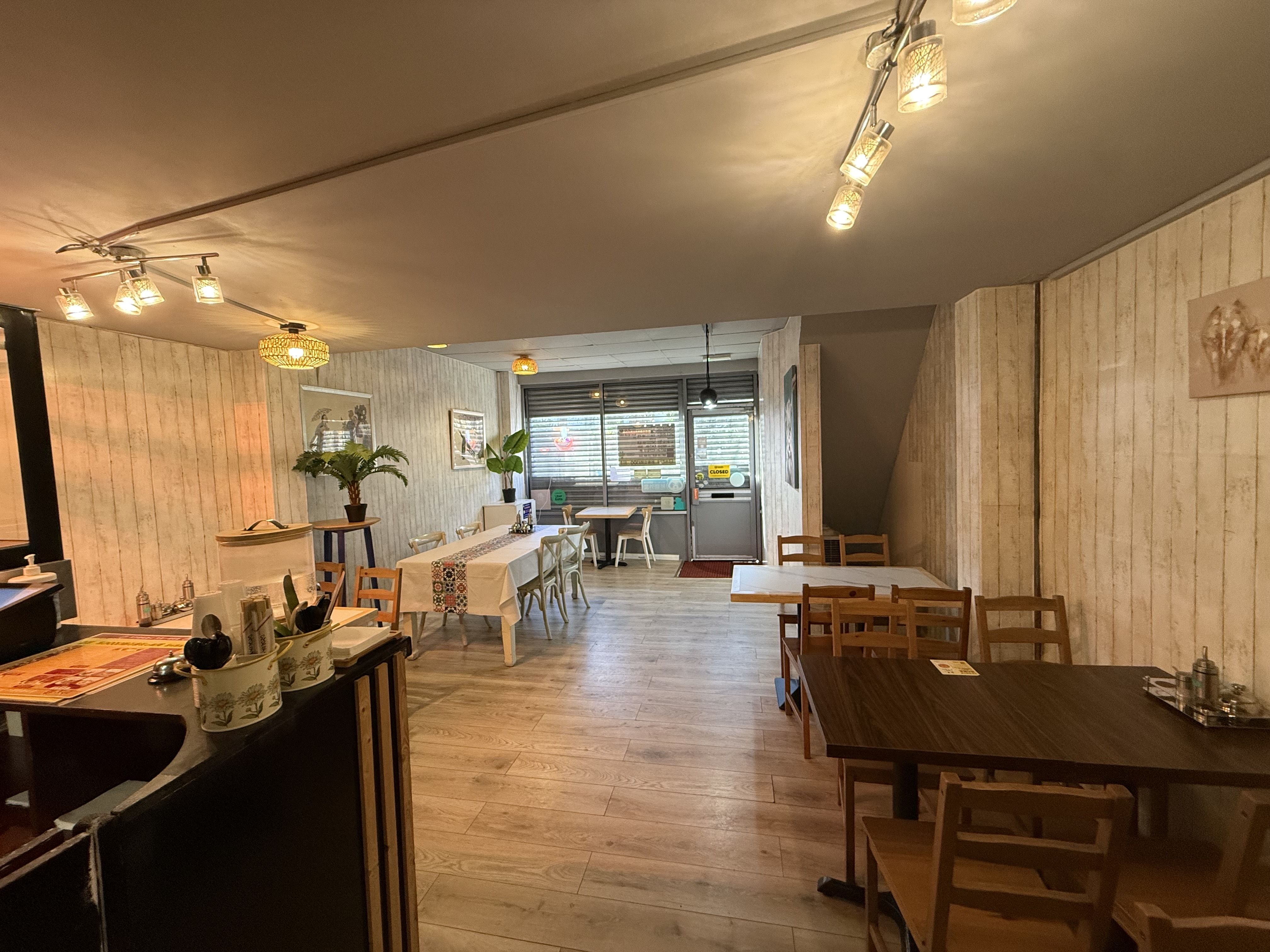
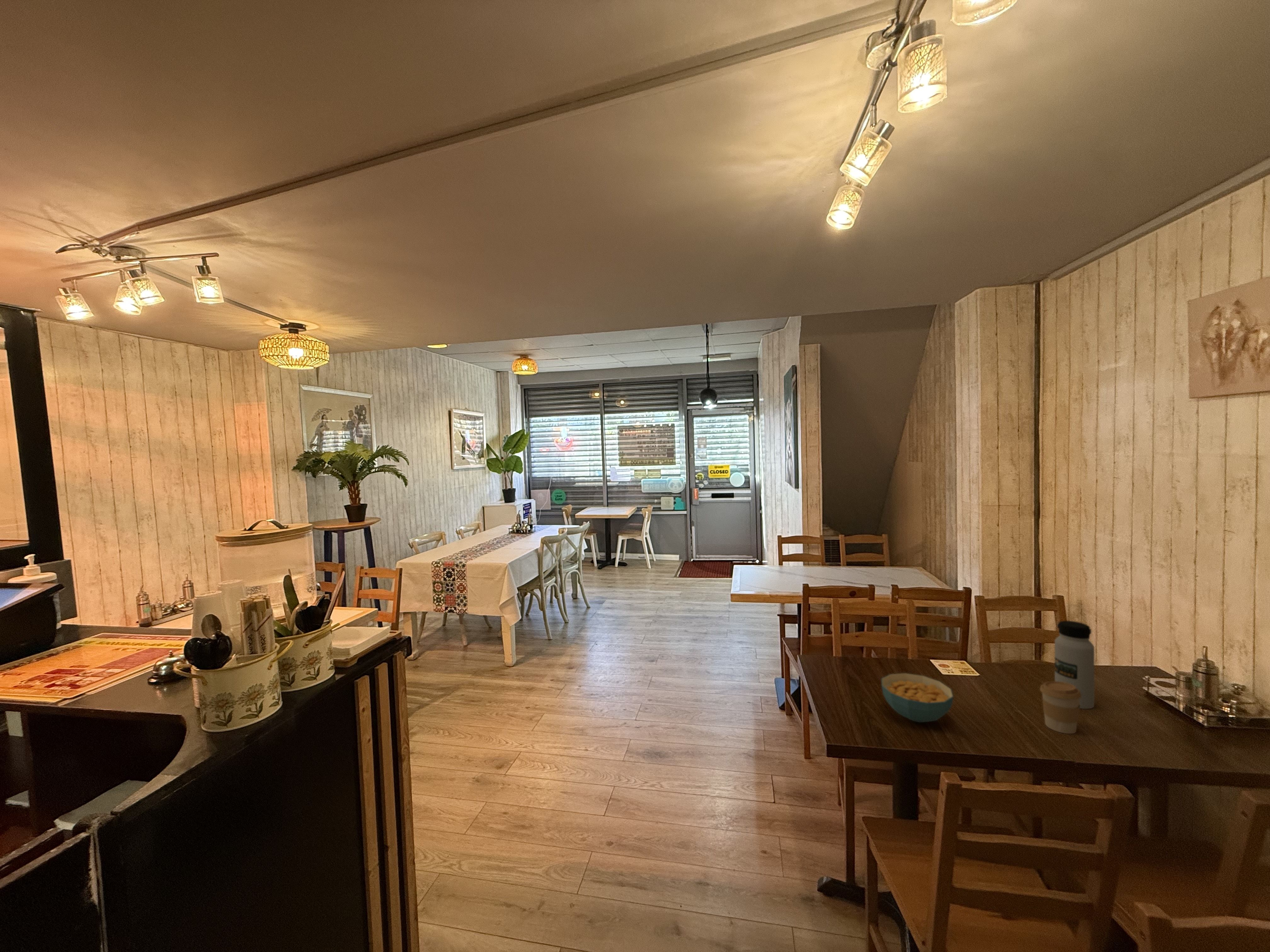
+ cereal bowl [881,673,954,723]
+ coffee cup [1040,681,1081,734]
+ water bottle [1054,620,1095,709]
